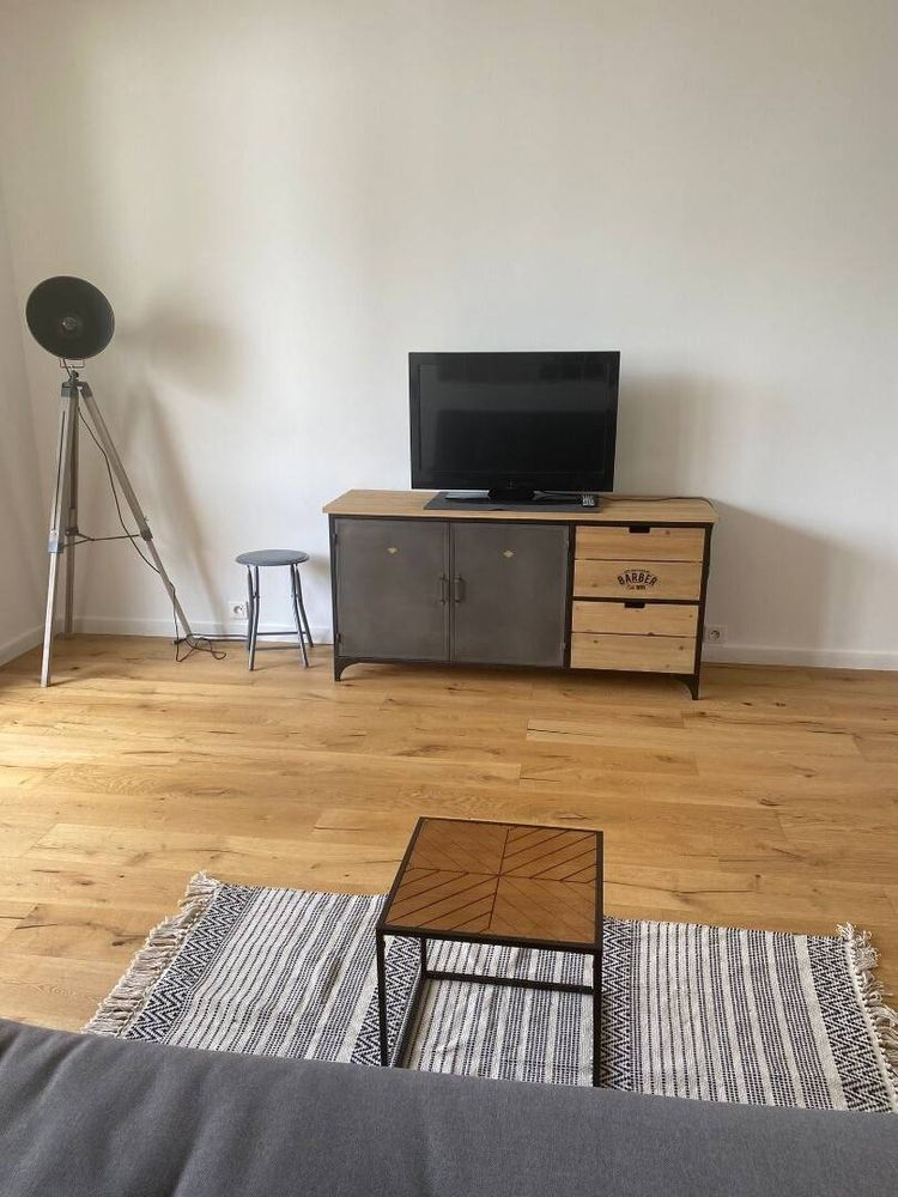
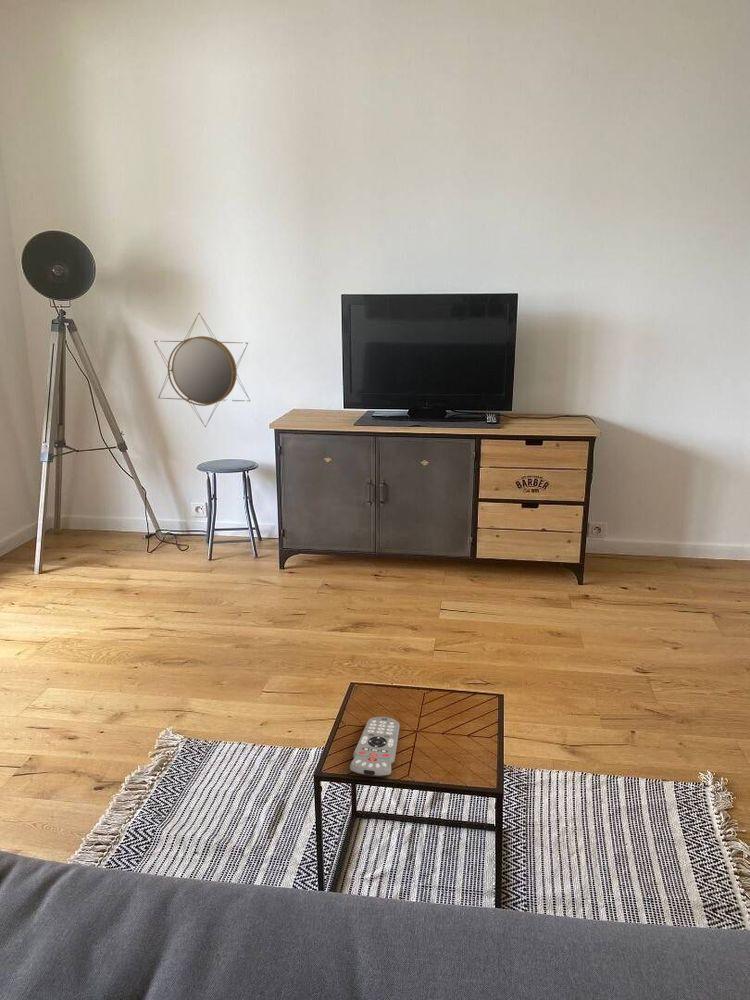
+ home mirror [153,312,251,428]
+ remote control [349,716,401,778]
